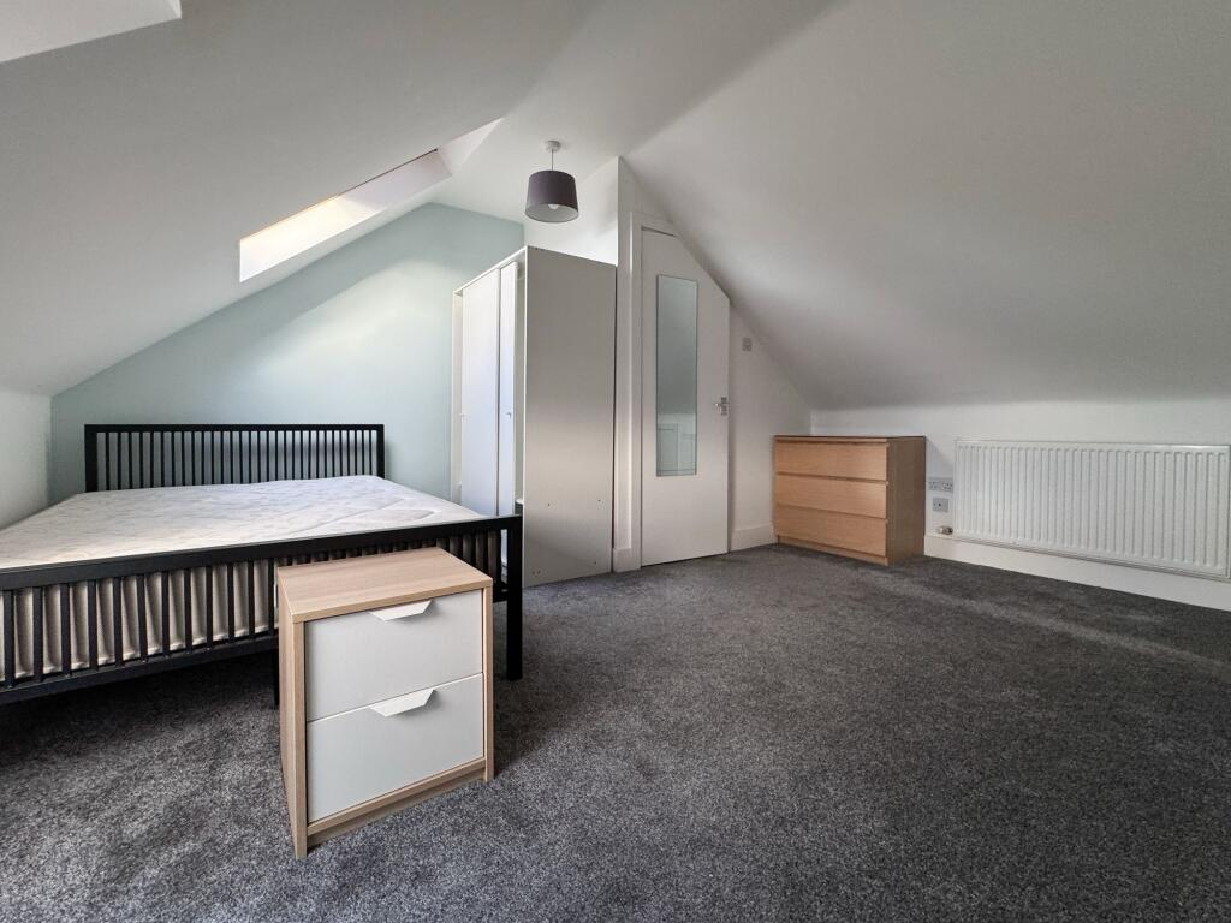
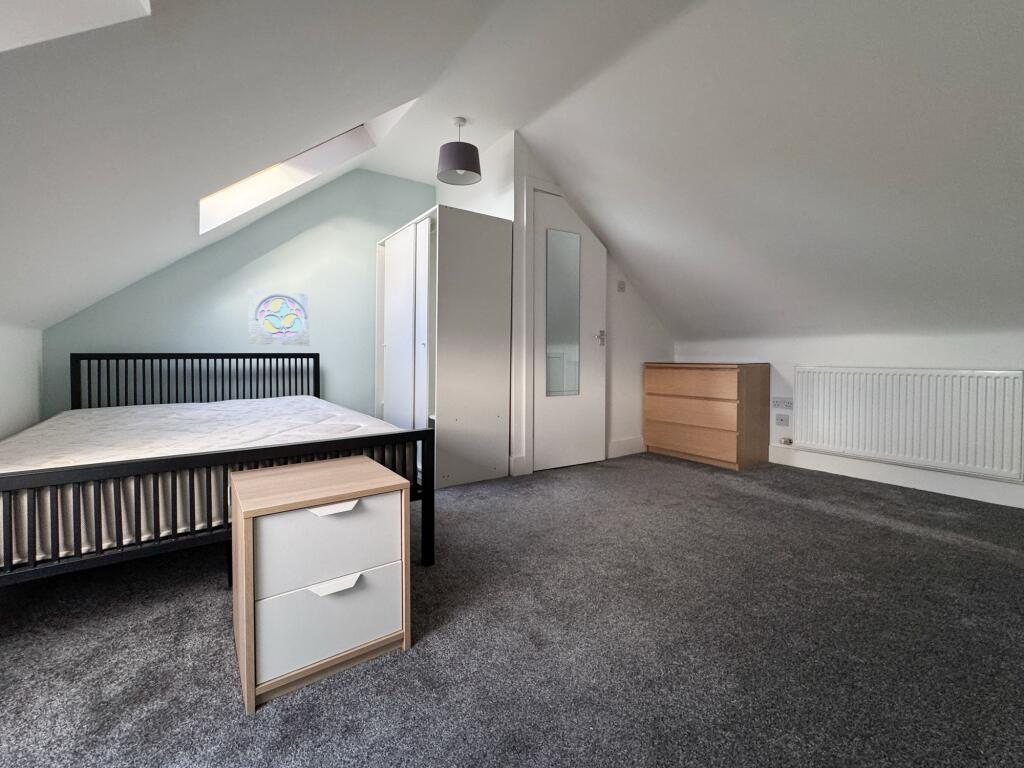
+ wall ornament [247,288,310,347]
